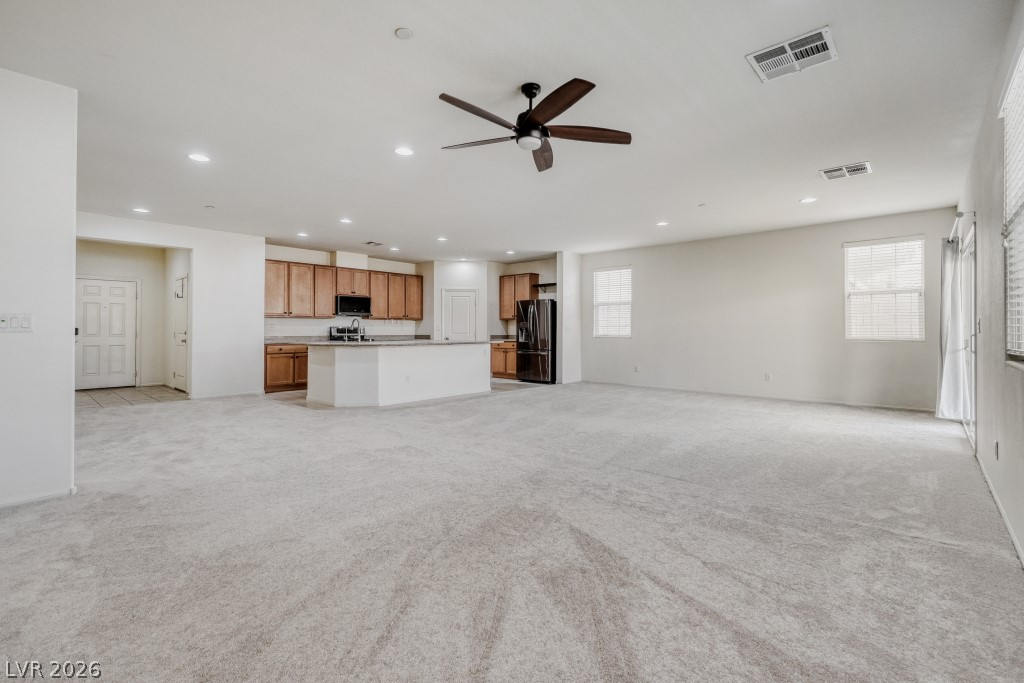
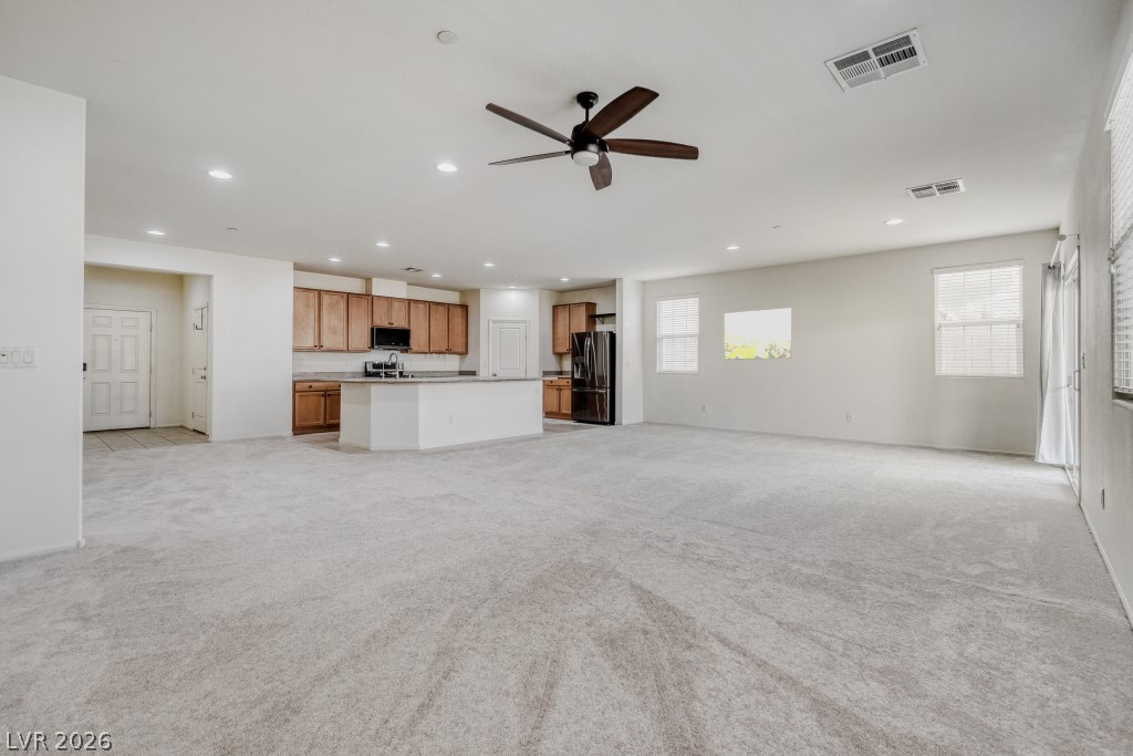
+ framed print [723,307,793,361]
